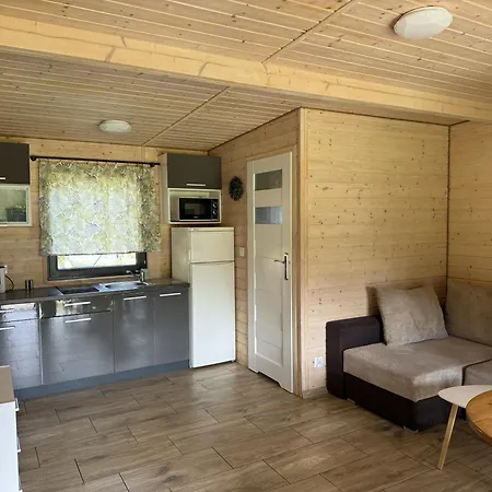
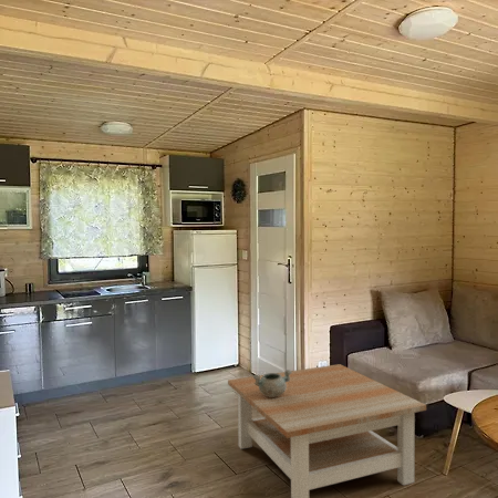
+ coffee table [227,363,427,498]
+ decorative bowl [252,369,292,397]
